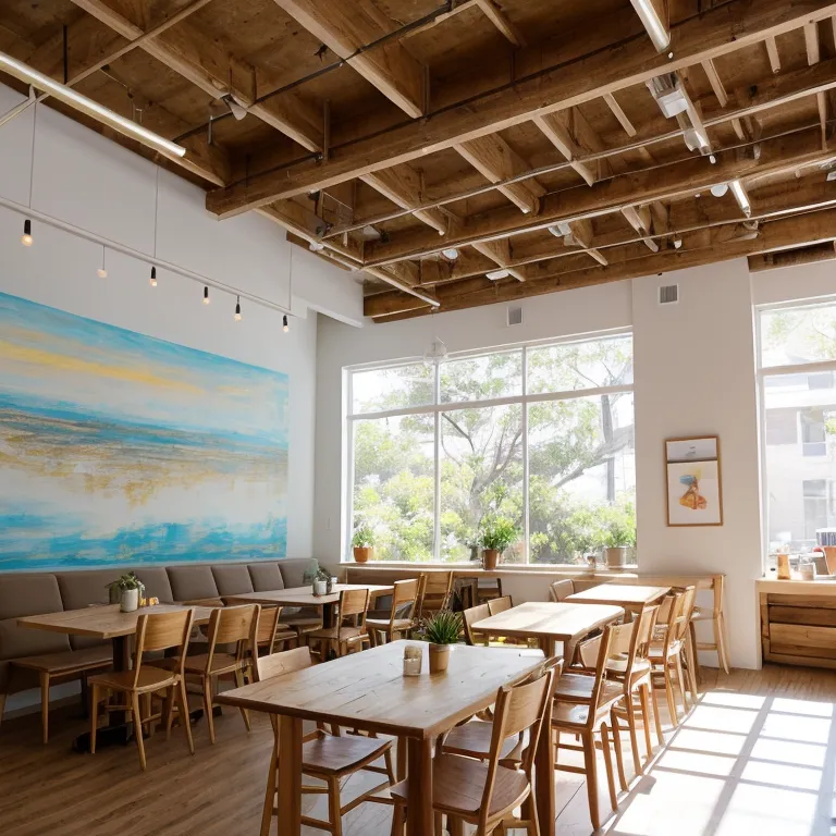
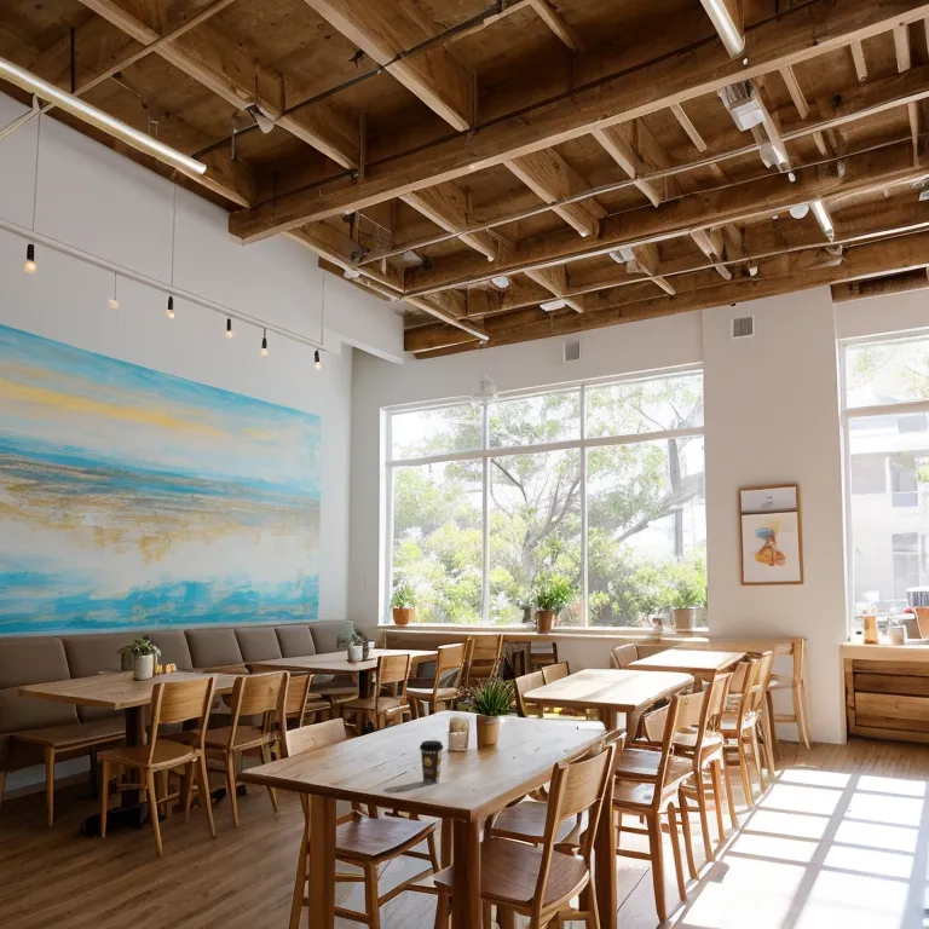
+ coffee cup [419,739,445,785]
